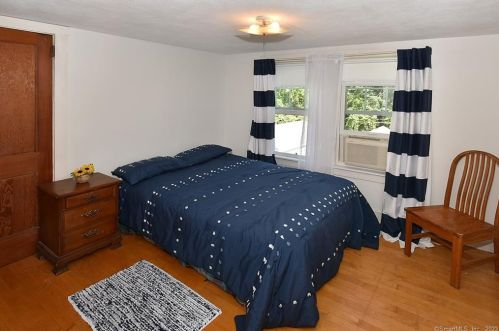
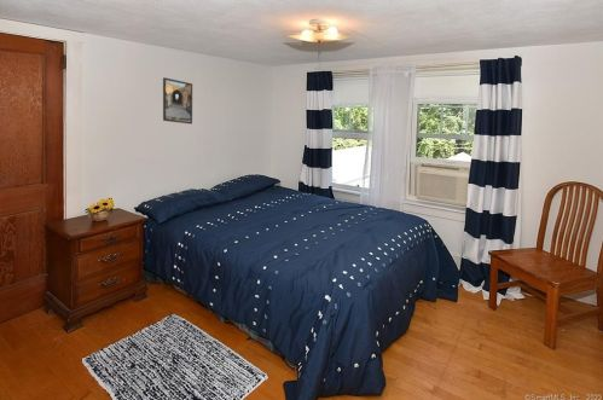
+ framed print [162,76,193,124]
